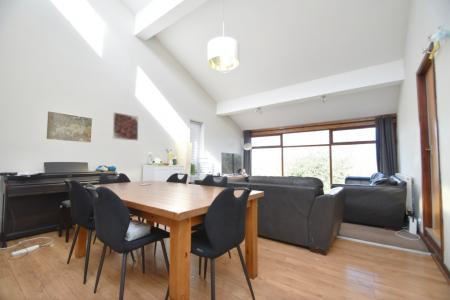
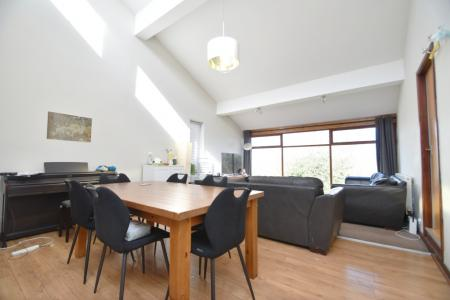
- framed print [112,111,139,141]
